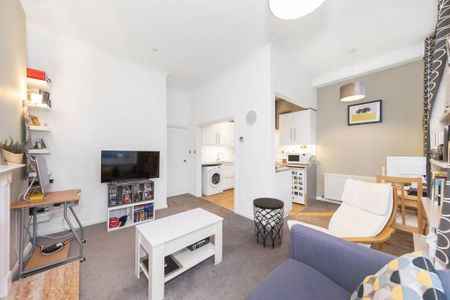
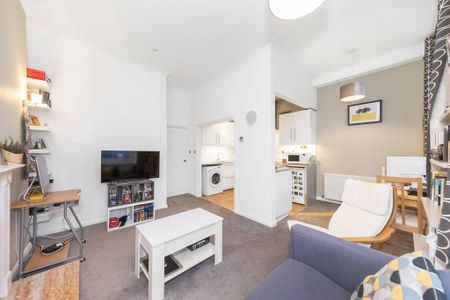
- side table [252,197,285,250]
